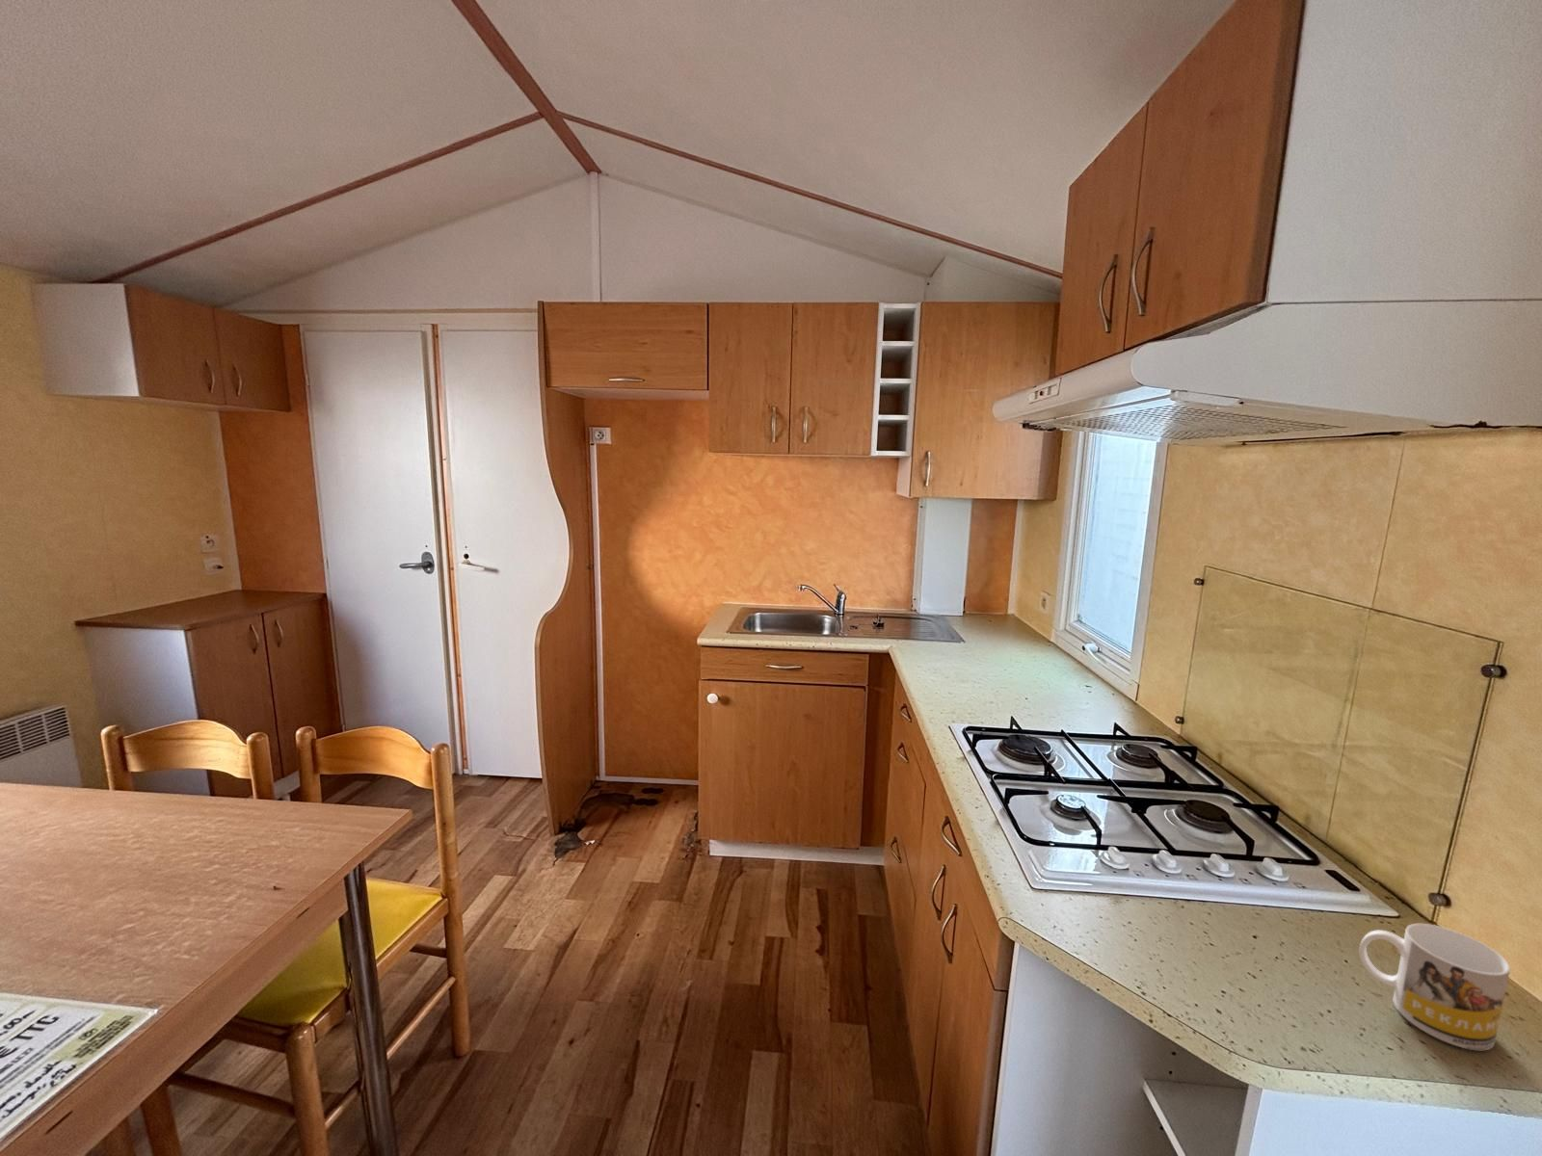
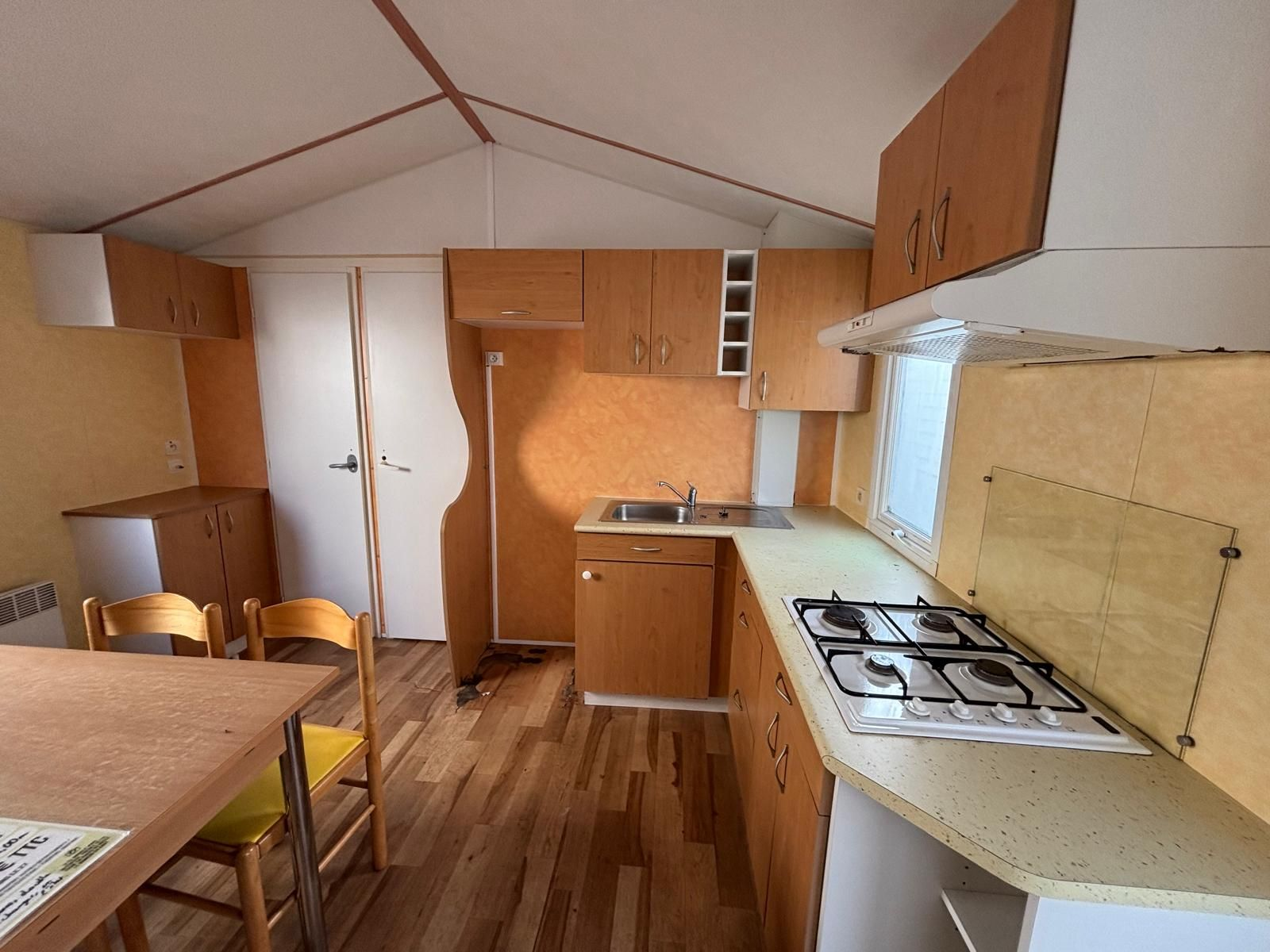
- mug [1359,923,1512,1052]
